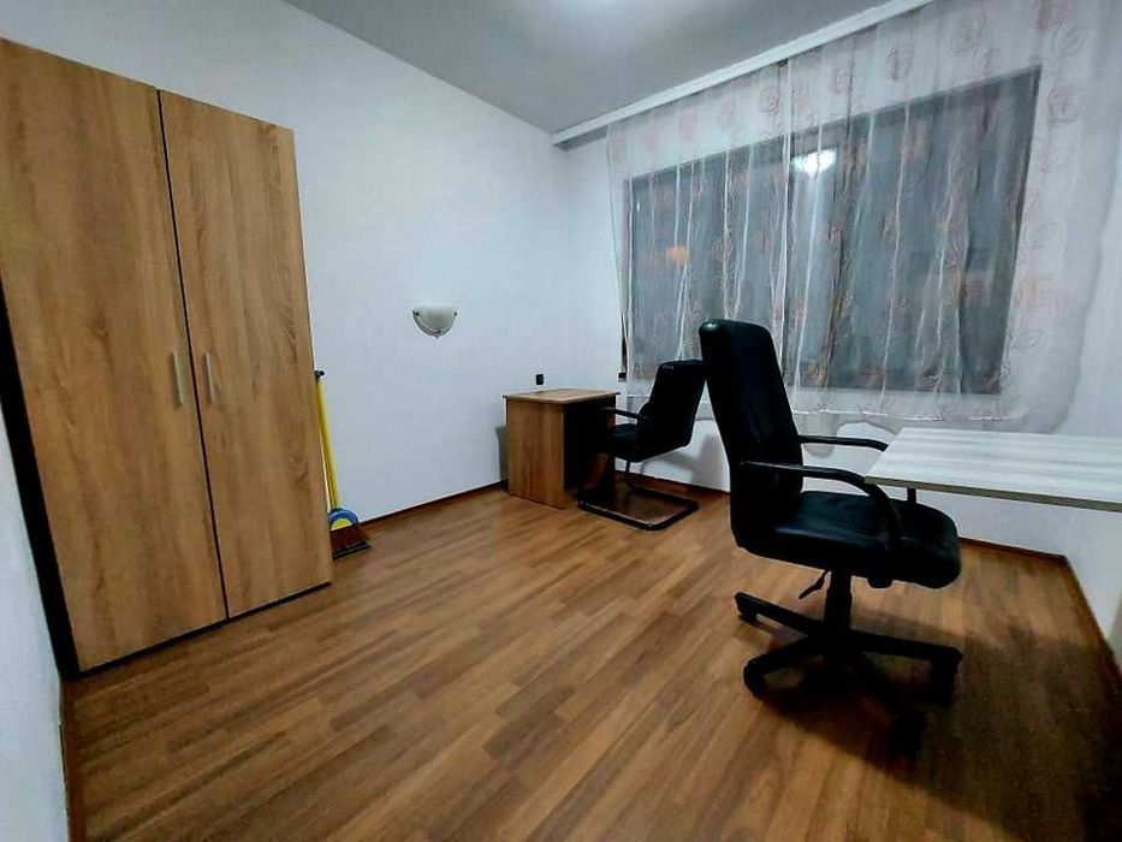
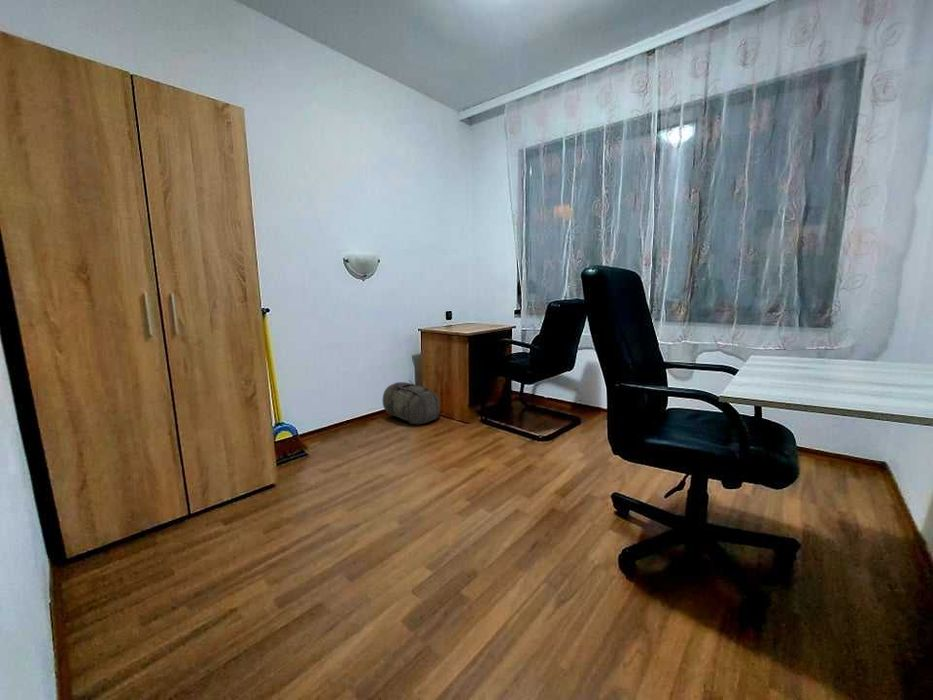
+ backpack [381,379,441,425]
